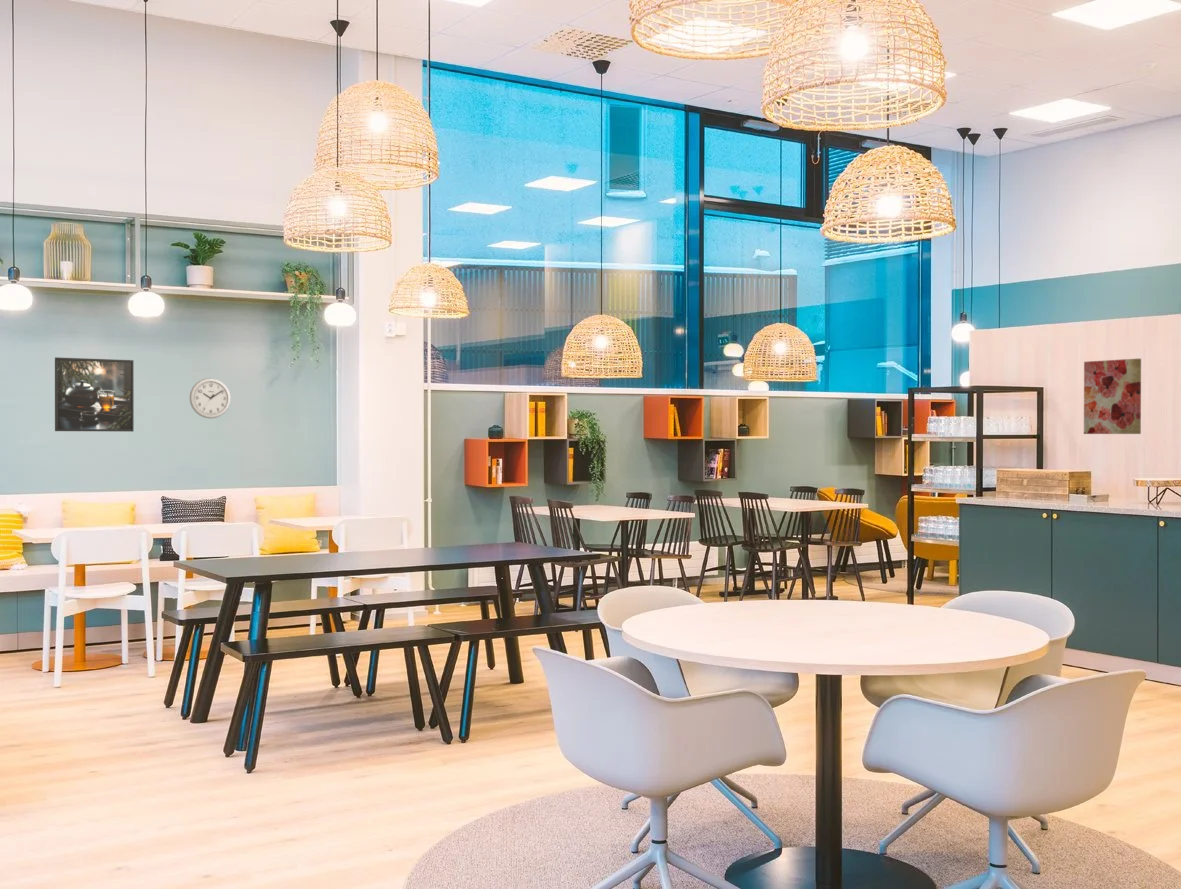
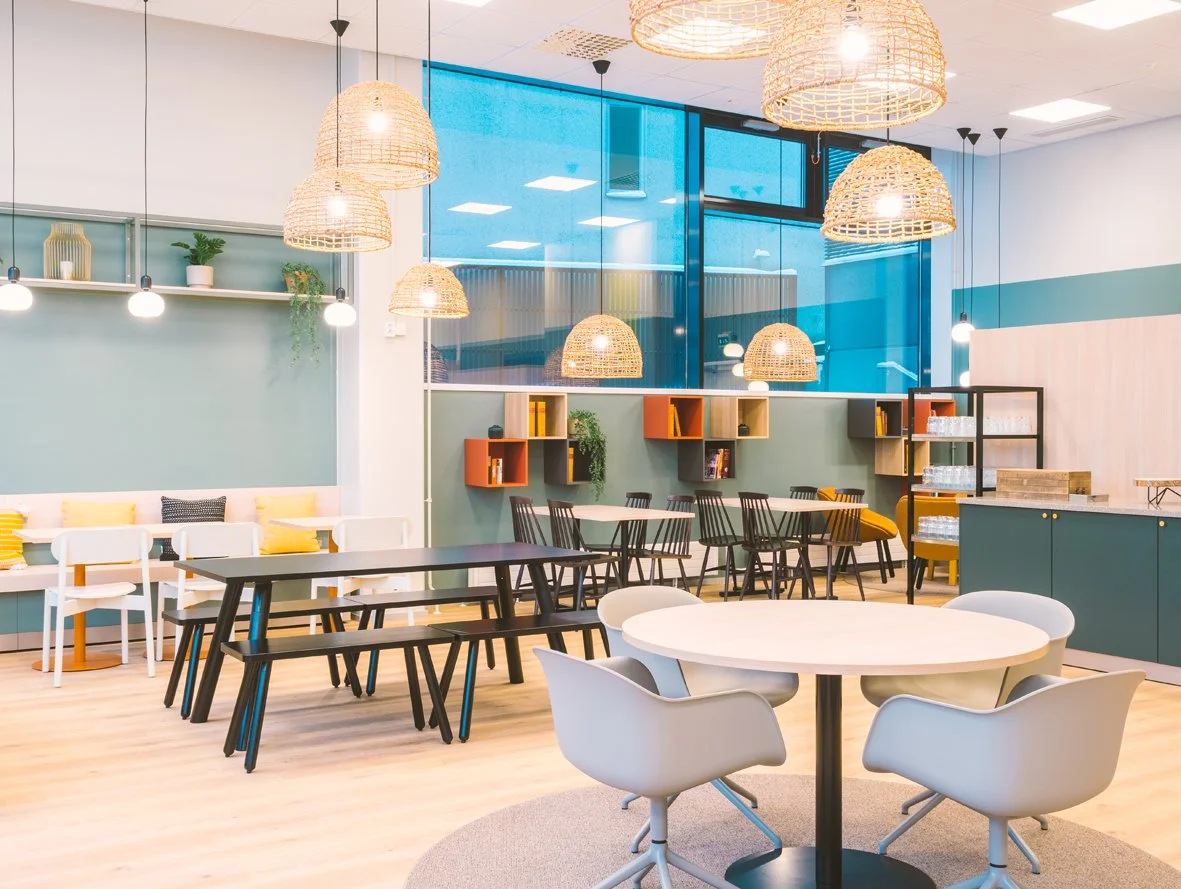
- wall art [1083,358,1142,435]
- wall clock [189,377,232,420]
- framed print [54,356,135,433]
